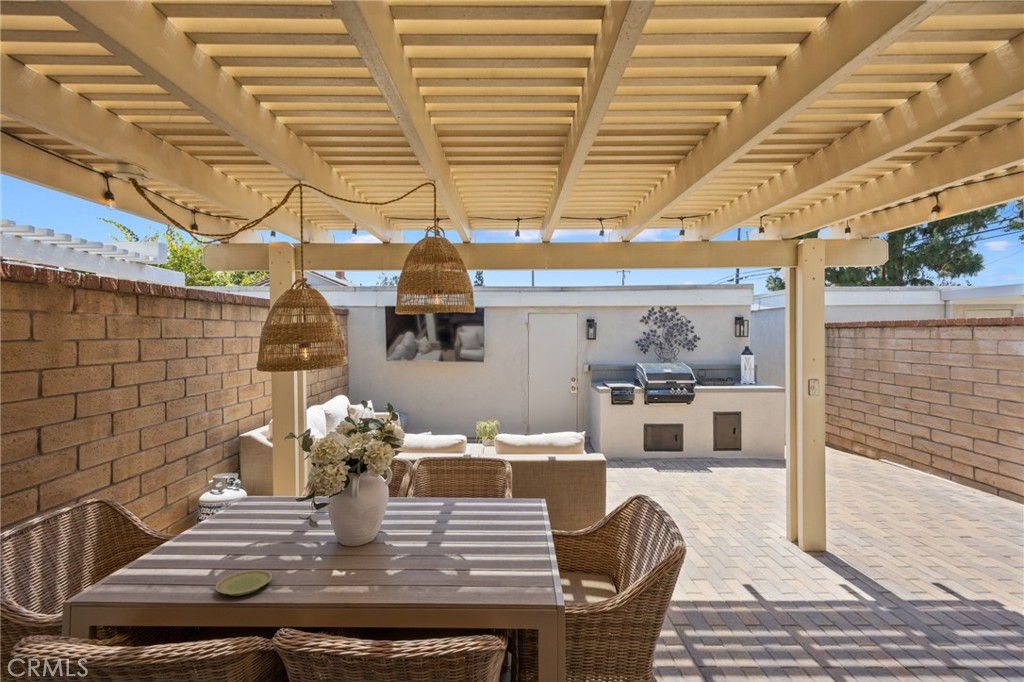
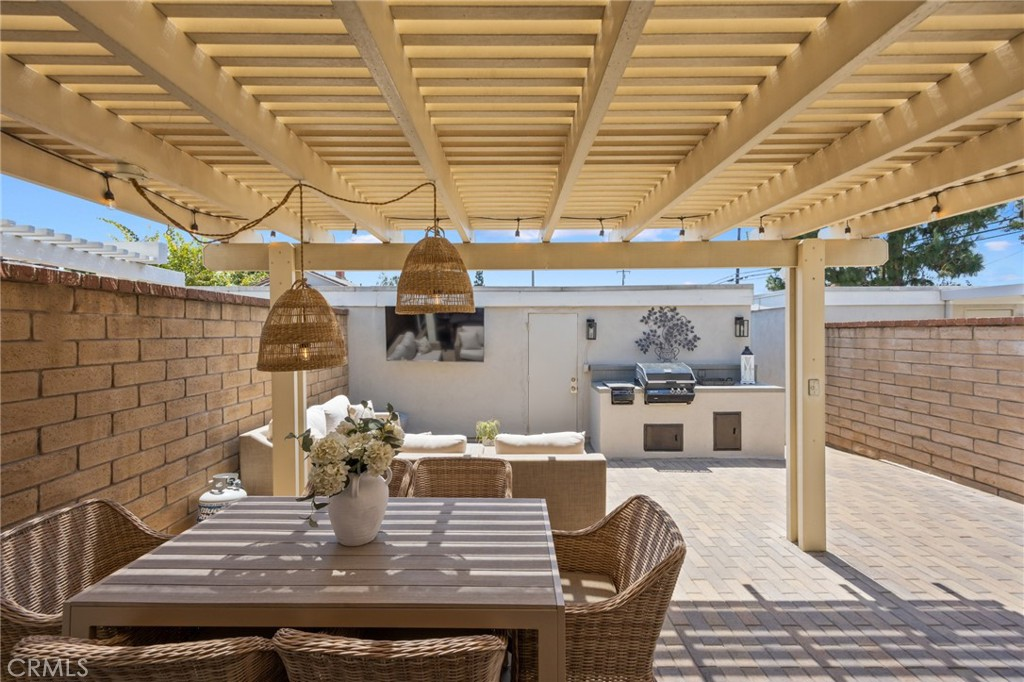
- plate [215,569,273,596]
